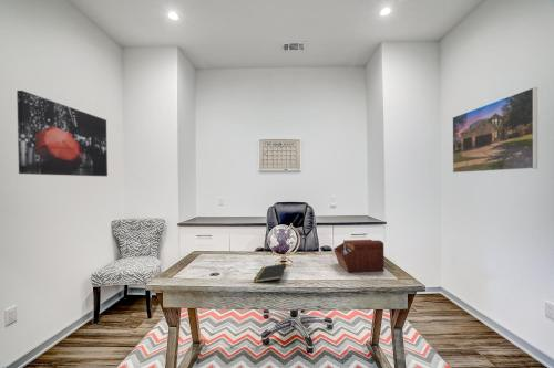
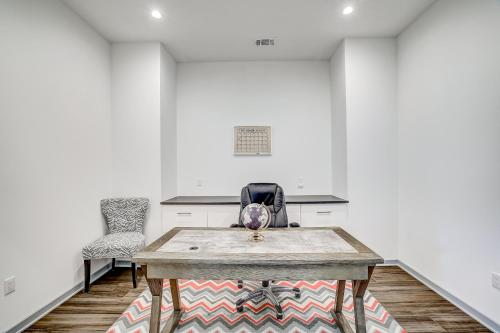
- notepad [253,263,287,284]
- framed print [452,86,538,174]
- wall art [16,90,109,177]
- sewing box [332,239,386,273]
